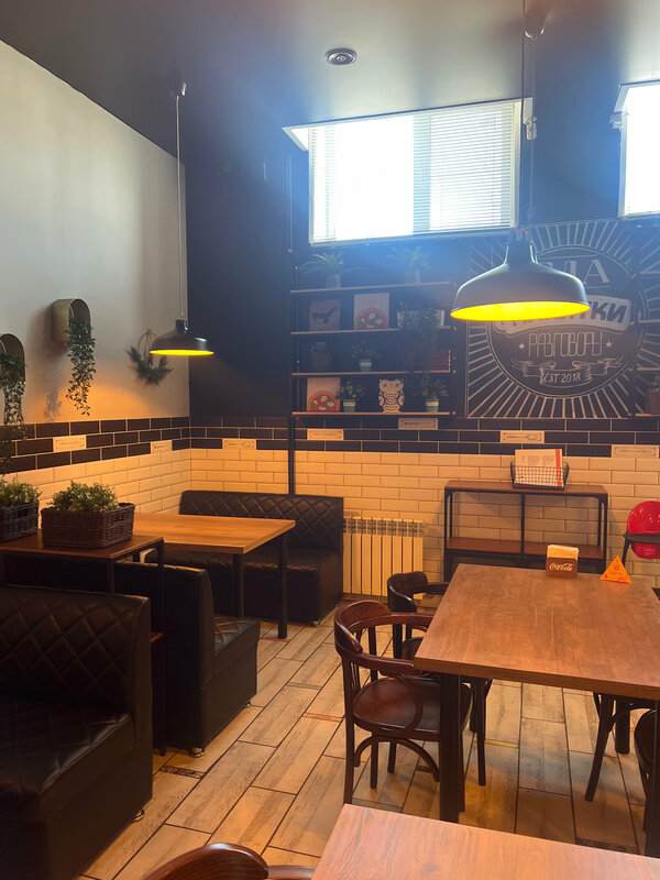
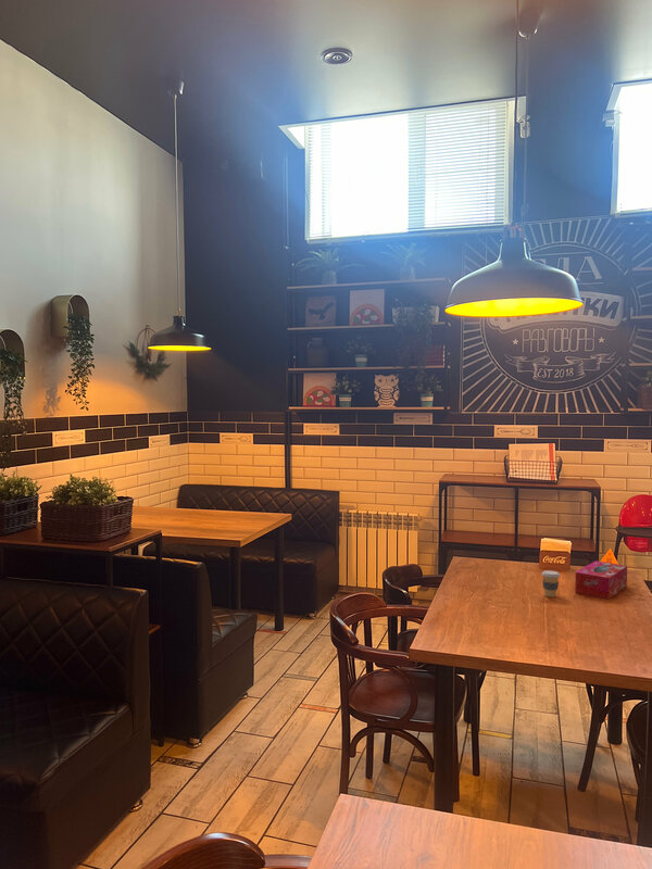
+ coffee cup [540,569,561,599]
+ tissue box [574,559,628,601]
